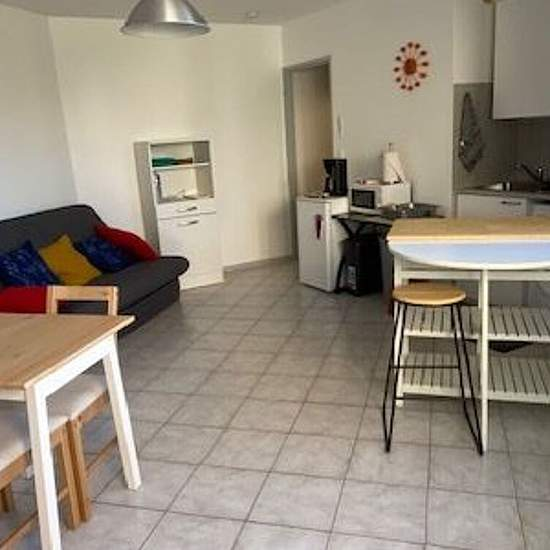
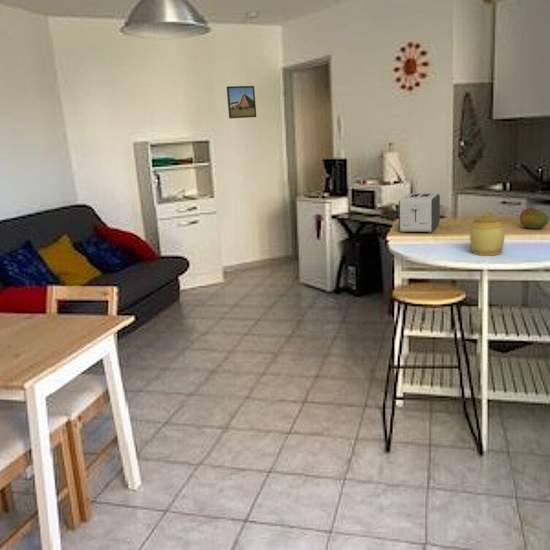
+ jar [469,209,506,257]
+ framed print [226,85,257,119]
+ toaster [398,192,441,233]
+ fruit [519,207,549,230]
